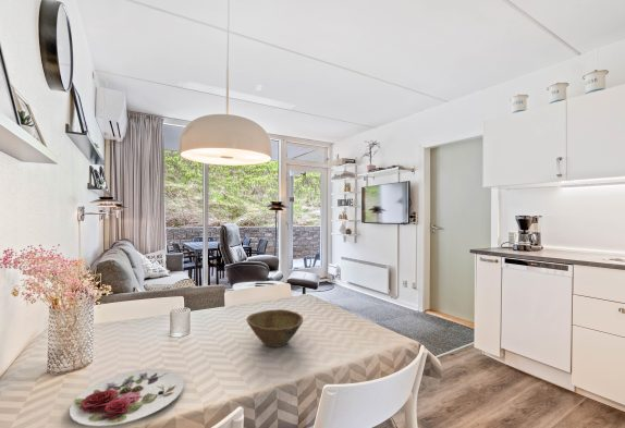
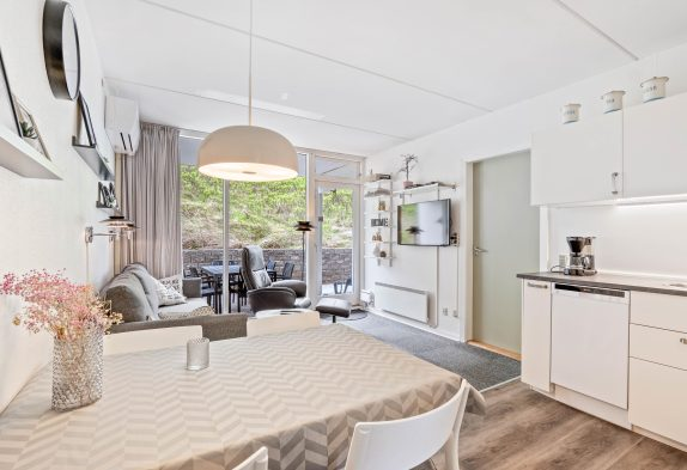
- bowl [245,308,304,348]
- plate [69,367,185,427]
